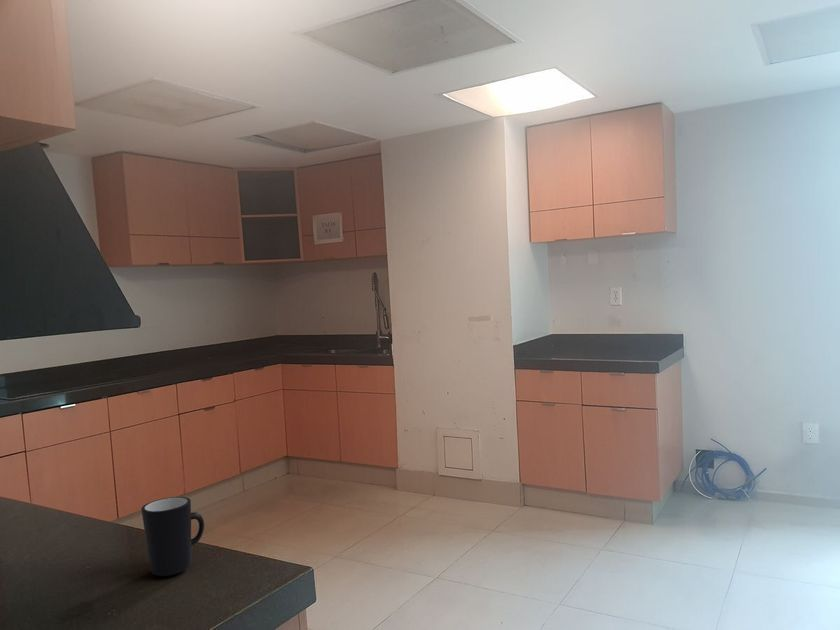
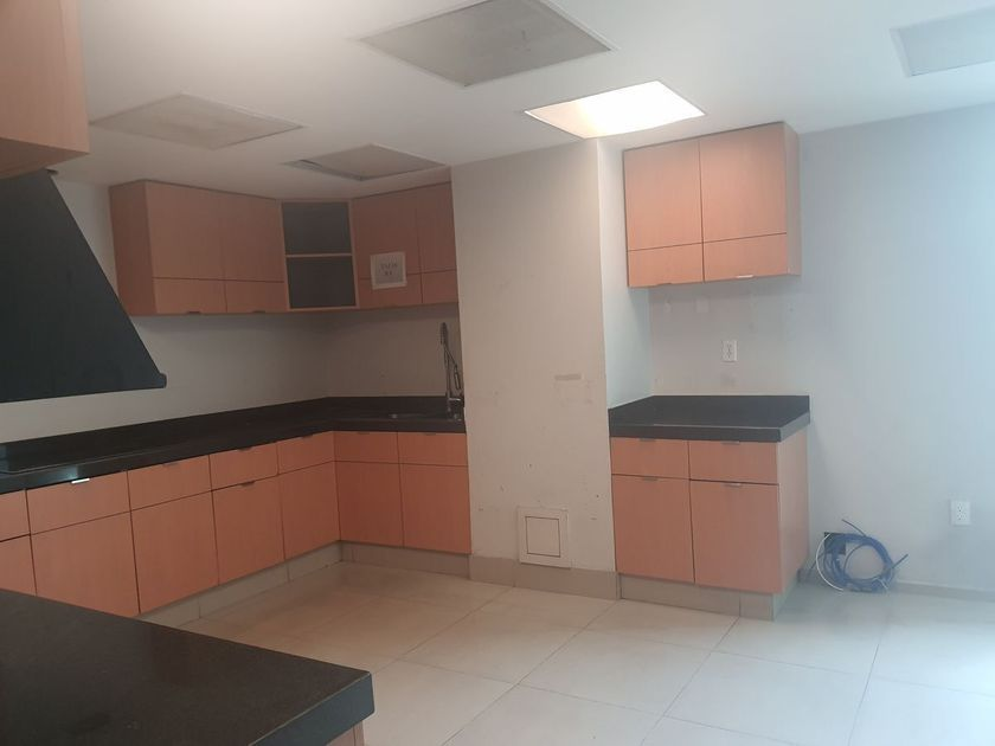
- mug [140,496,205,577]
